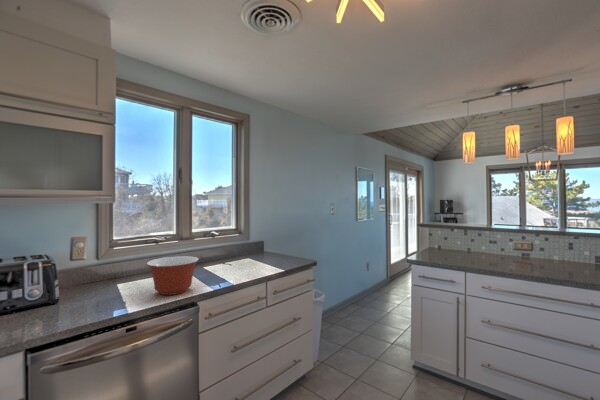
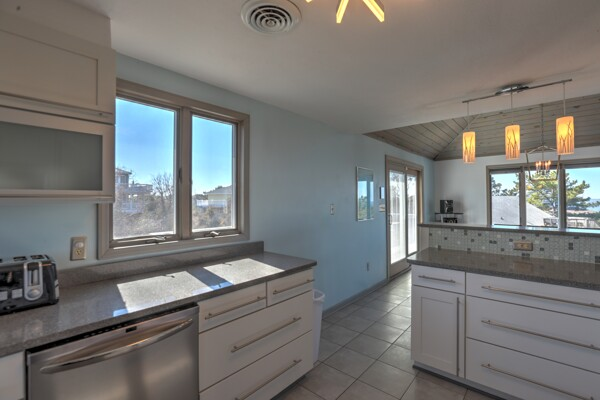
- mixing bowl [145,255,200,296]
